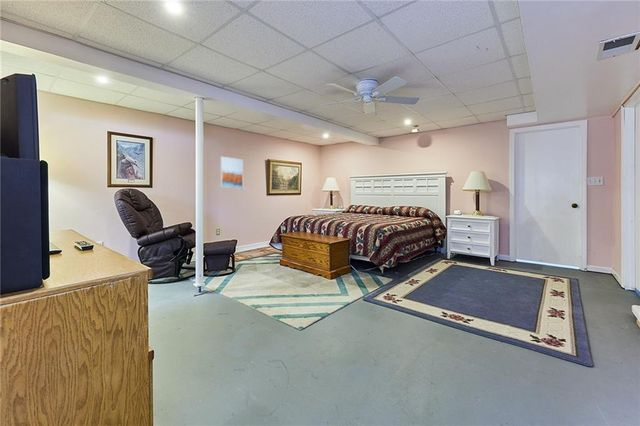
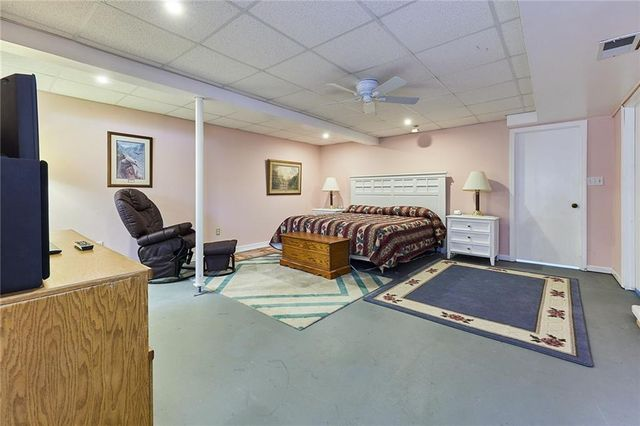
- wall art [219,155,244,190]
